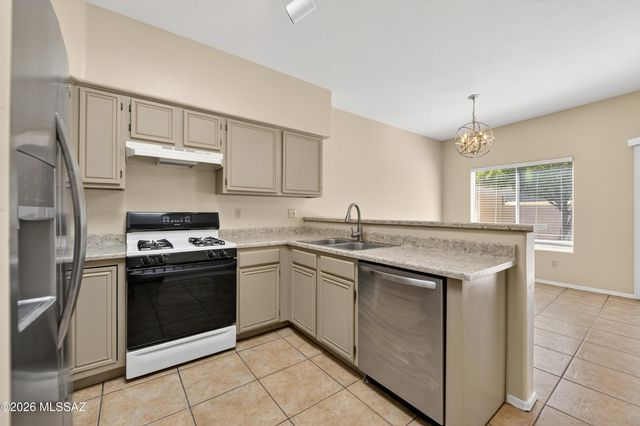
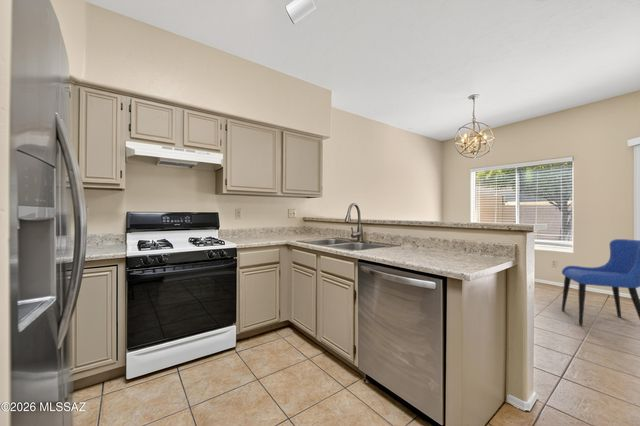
+ dining chair [561,238,640,327]
